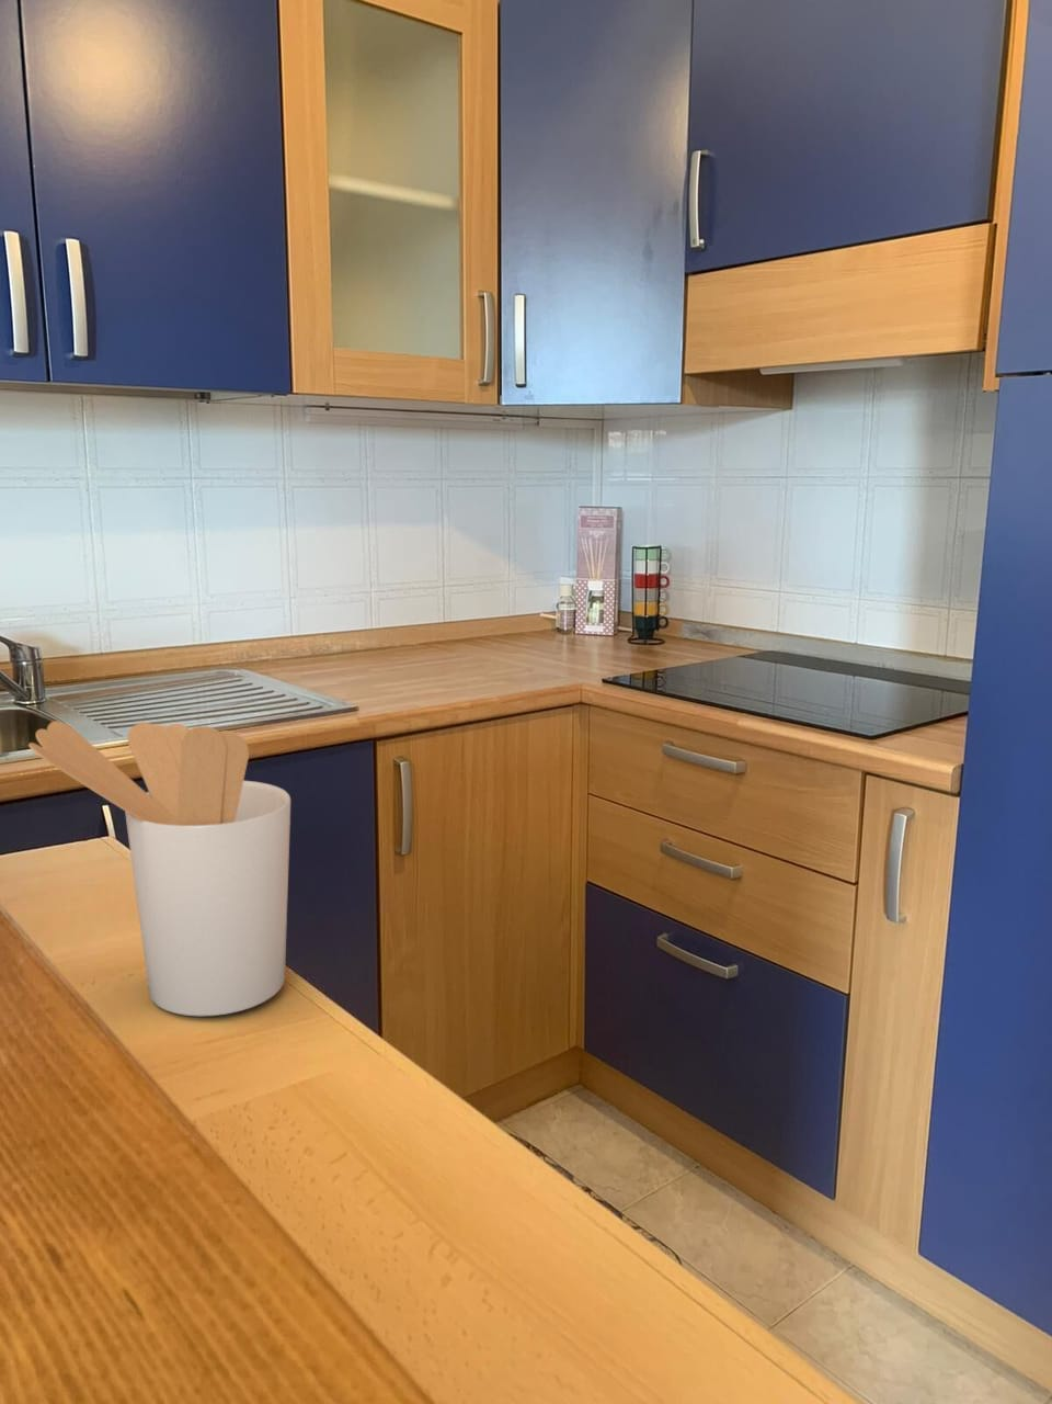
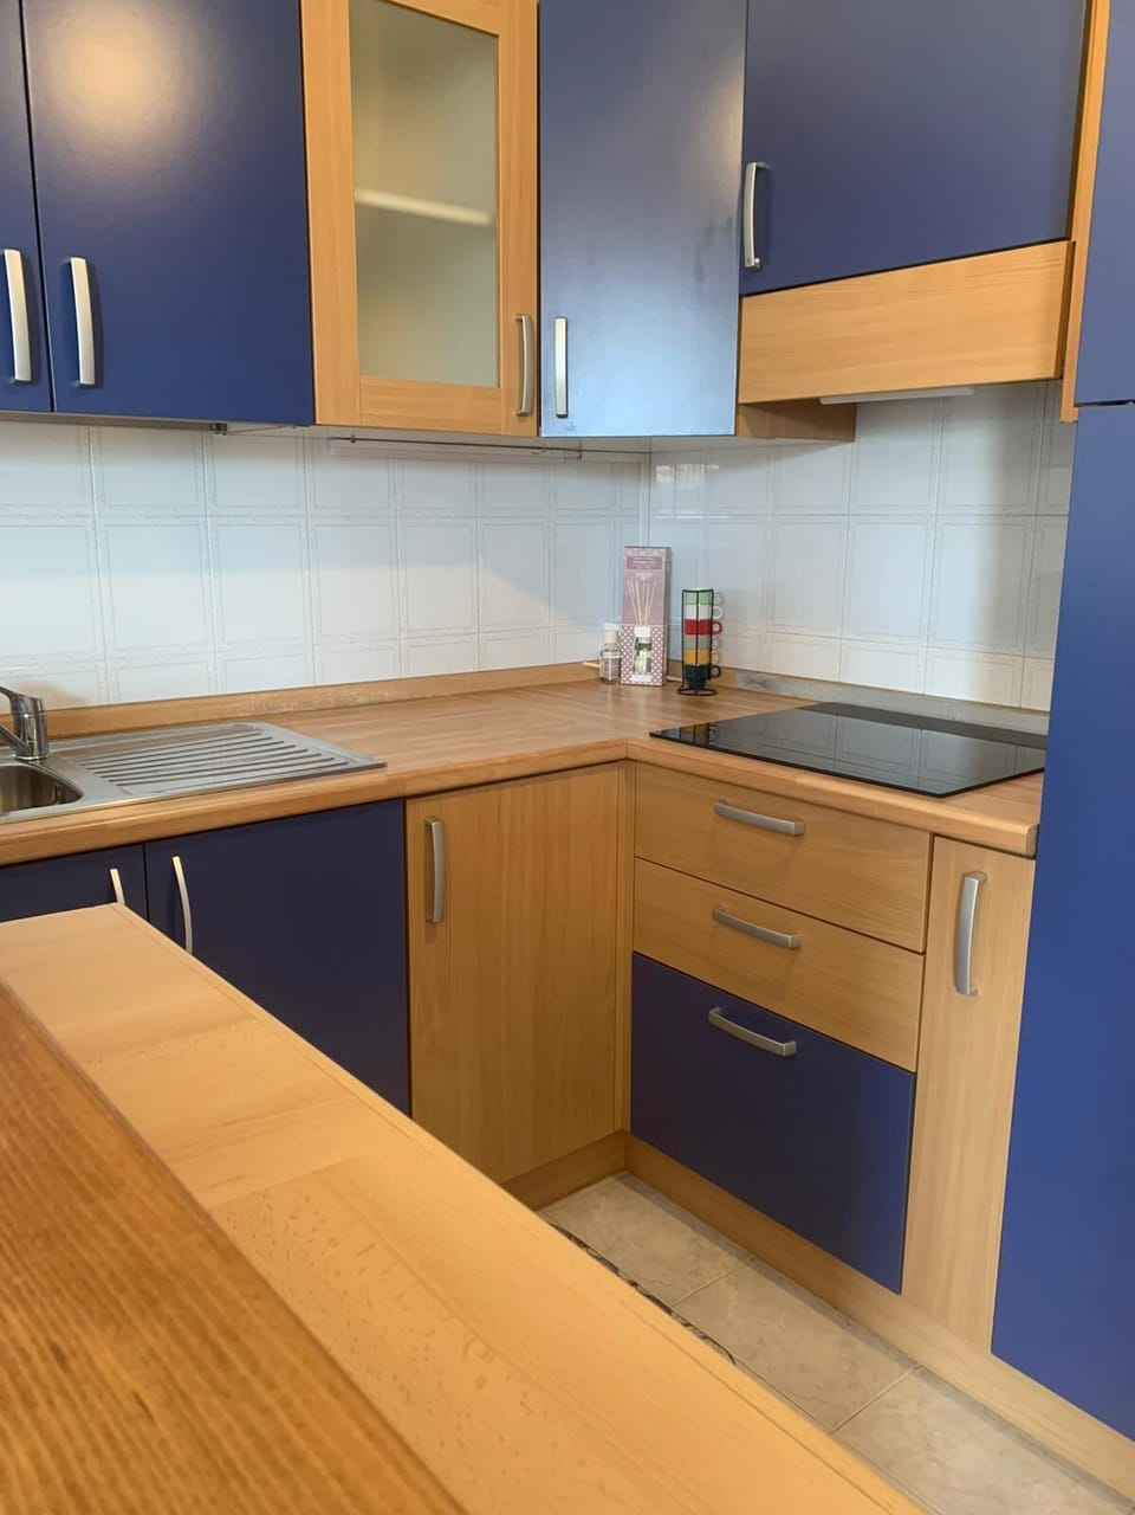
- utensil holder [28,720,292,1018]
